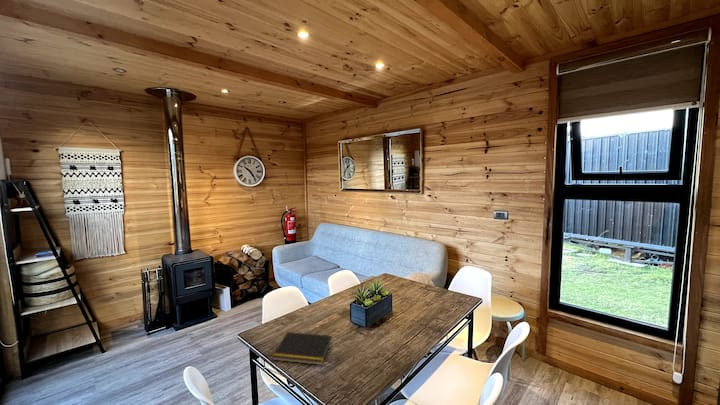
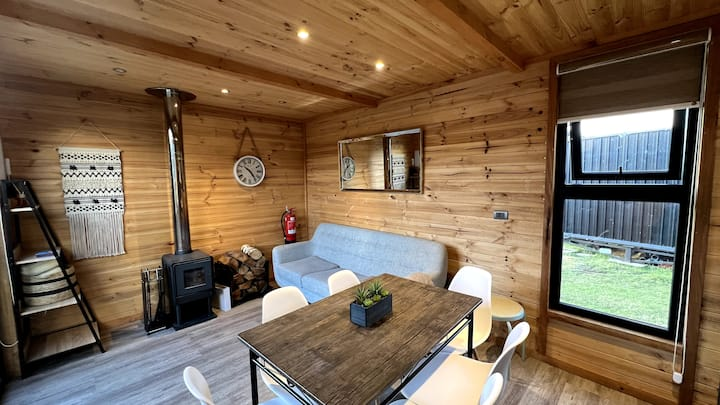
- notepad [271,331,333,366]
